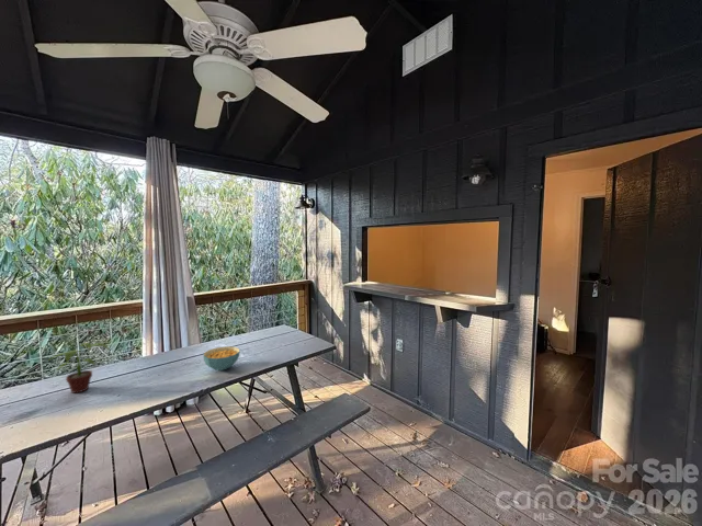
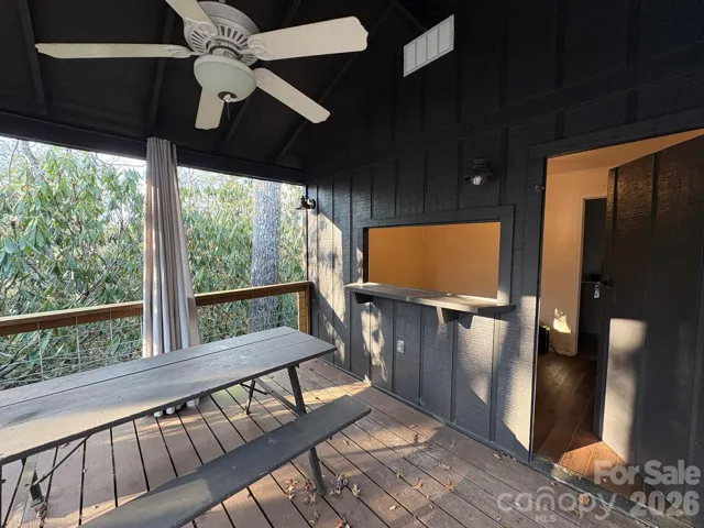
- cereal bowl [202,345,241,371]
- potted plant [49,342,110,395]
